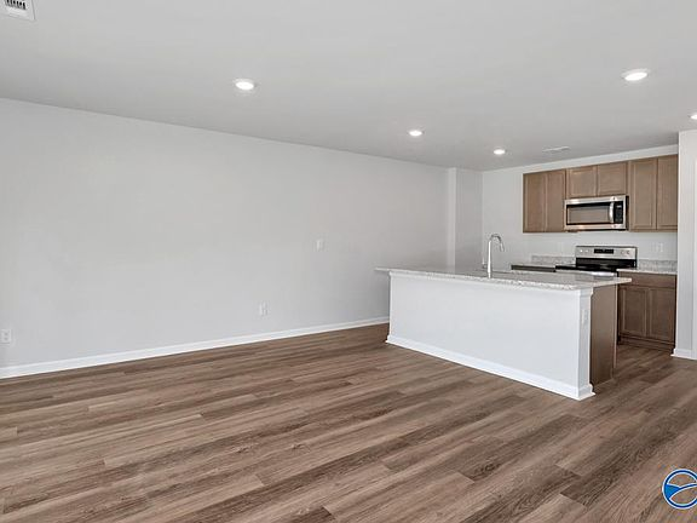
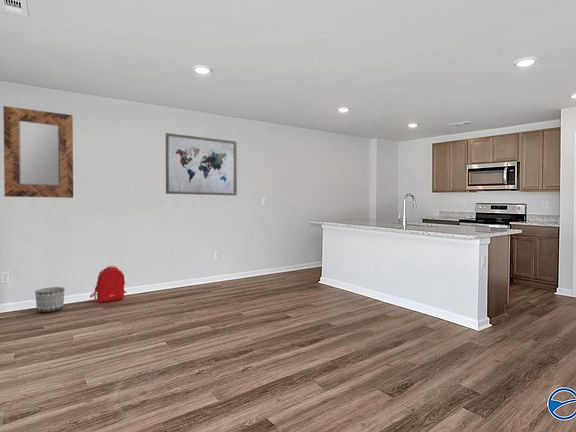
+ wall art [165,132,238,196]
+ planter [34,286,66,313]
+ home mirror [2,105,74,199]
+ backpack [89,265,127,303]
